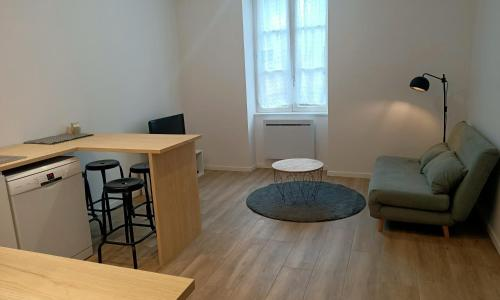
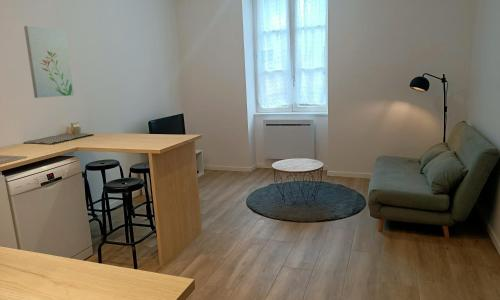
+ wall art [23,25,75,99]
